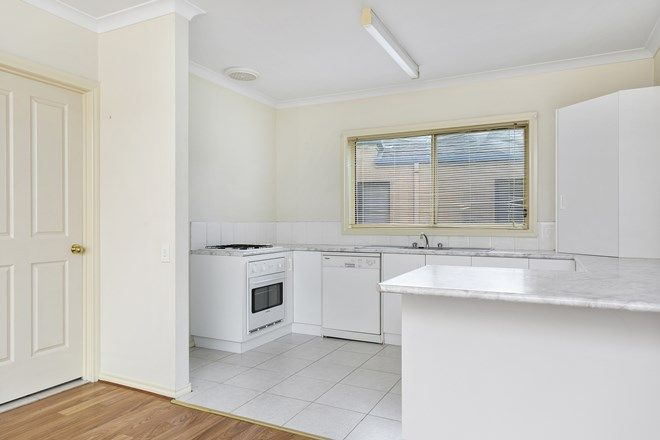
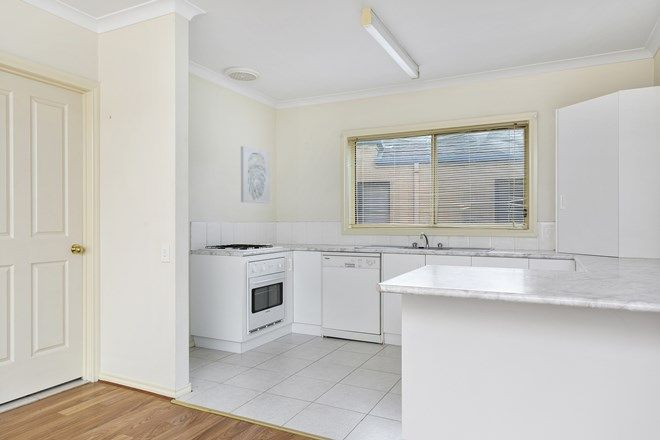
+ wall art [240,145,271,204]
